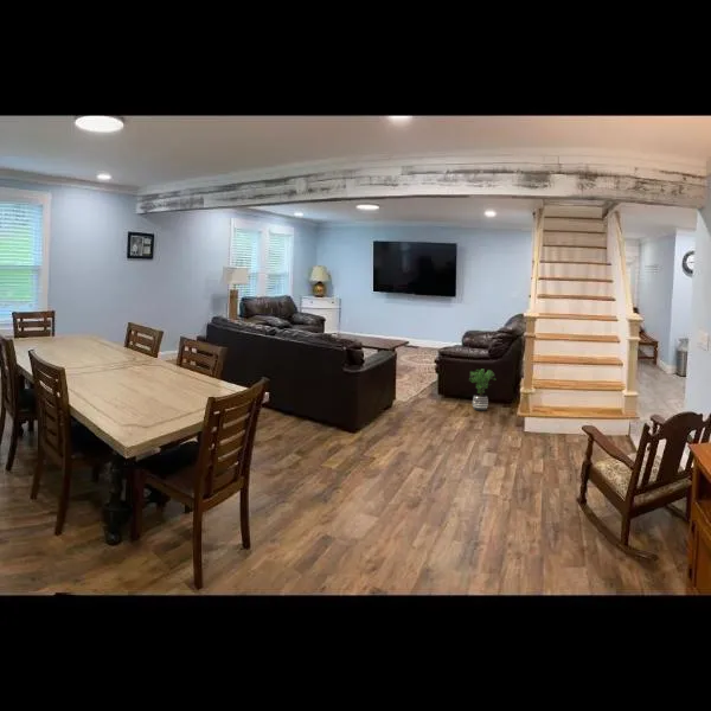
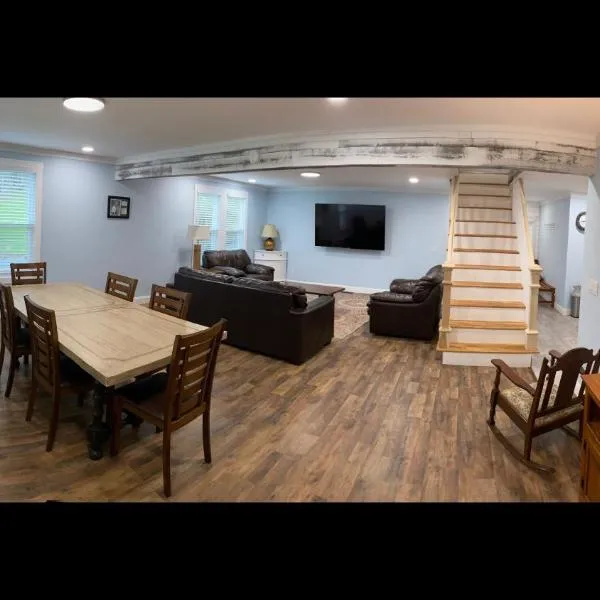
- potted plant [467,369,497,412]
